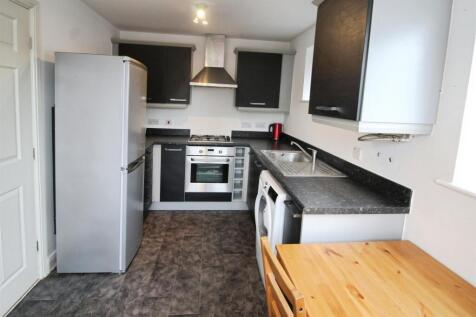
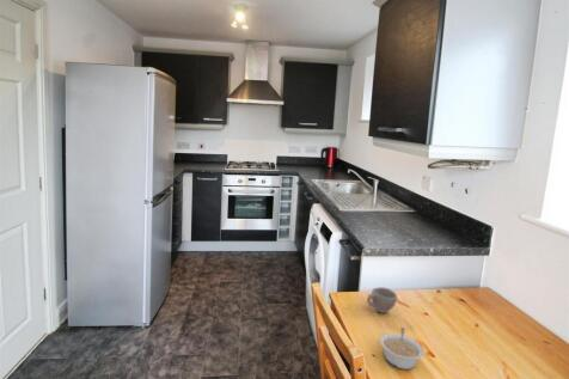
+ cup [366,286,398,314]
+ legume [379,326,424,371]
